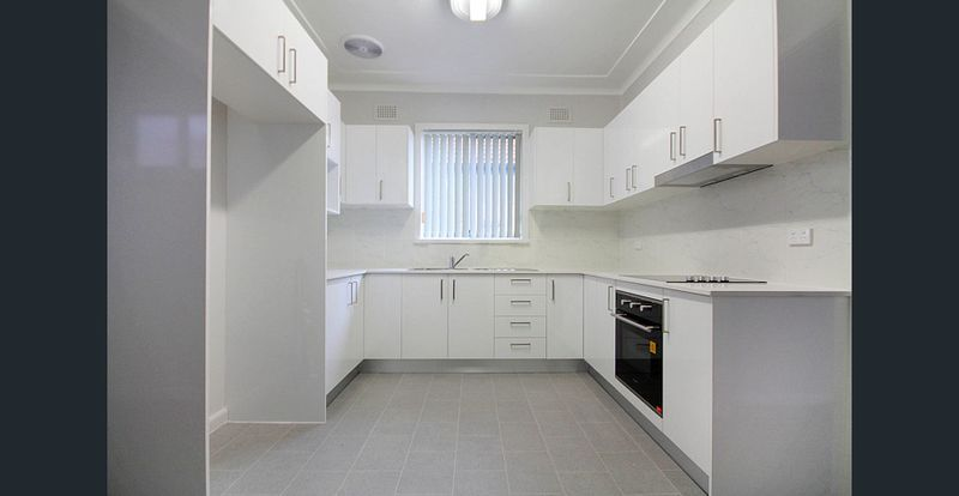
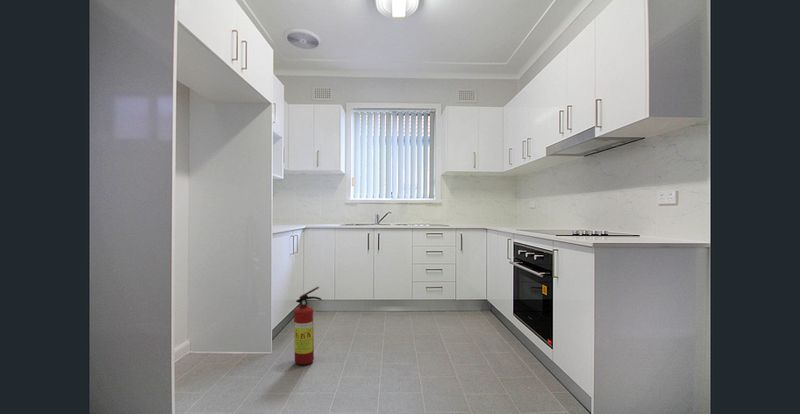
+ fire extinguisher [293,286,323,366]
